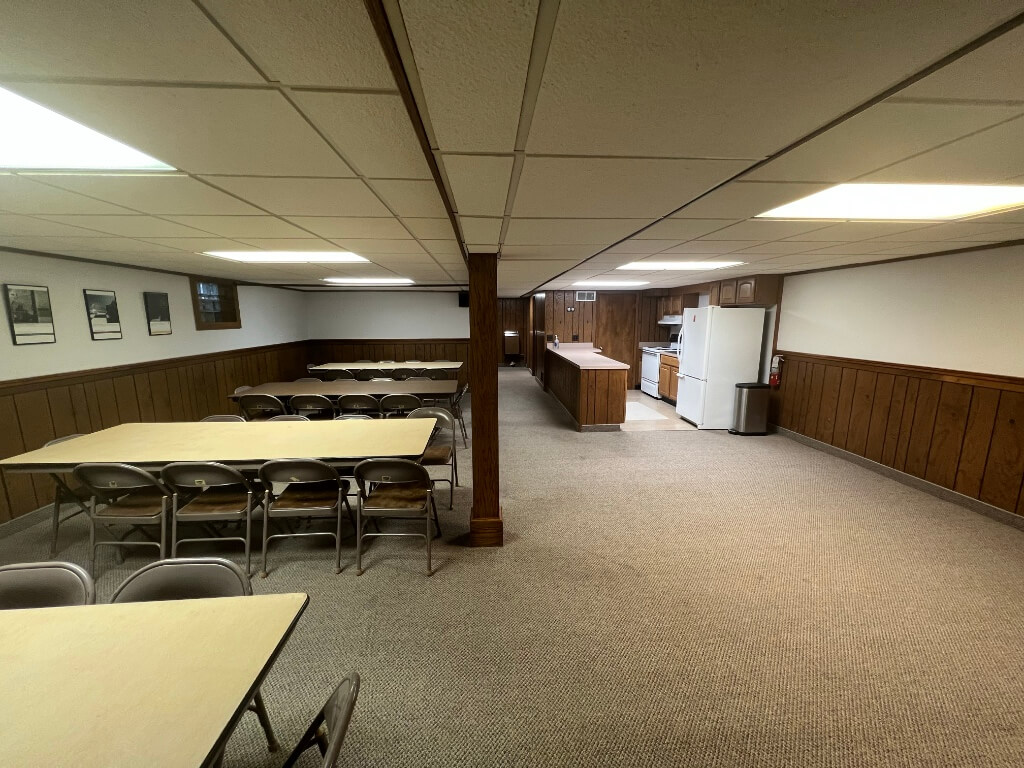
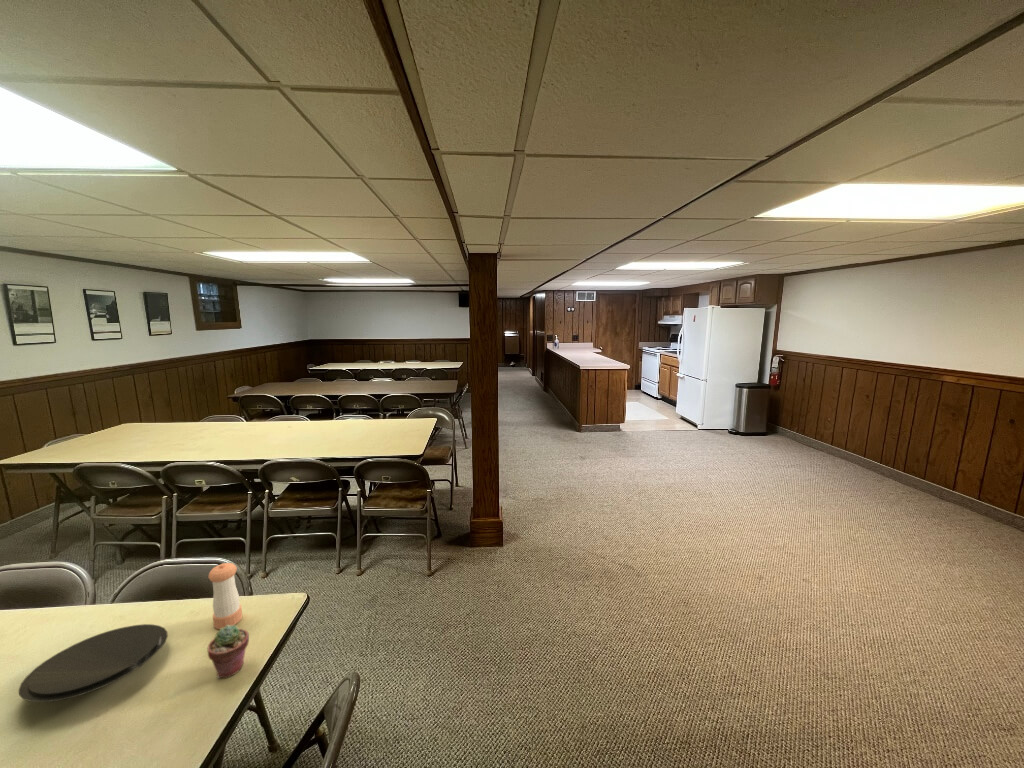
+ potted succulent [206,624,250,680]
+ plate [18,623,169,703]
+ pepper shaker [207,562,243,630]
